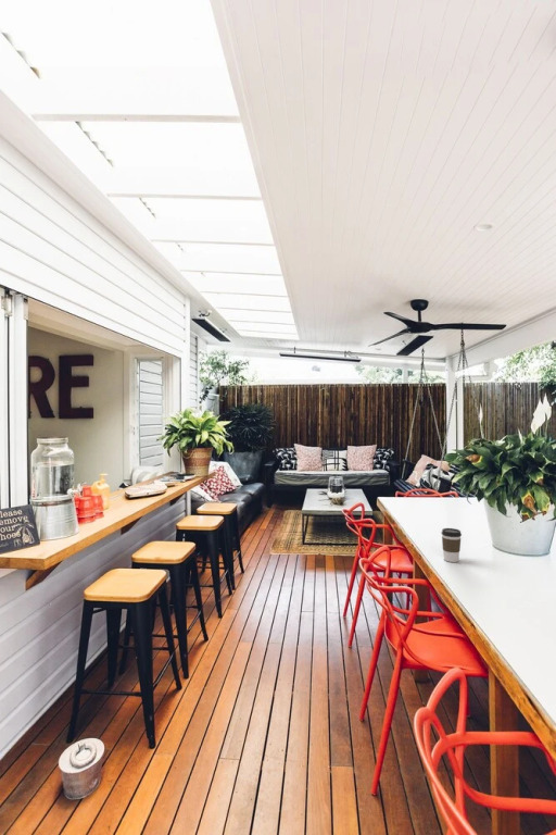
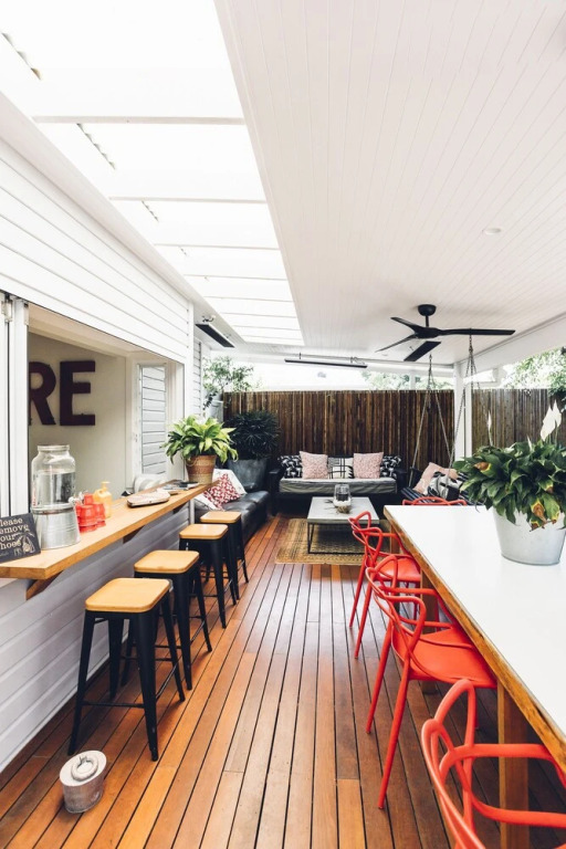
- coffee cup [440,527,463,563]
